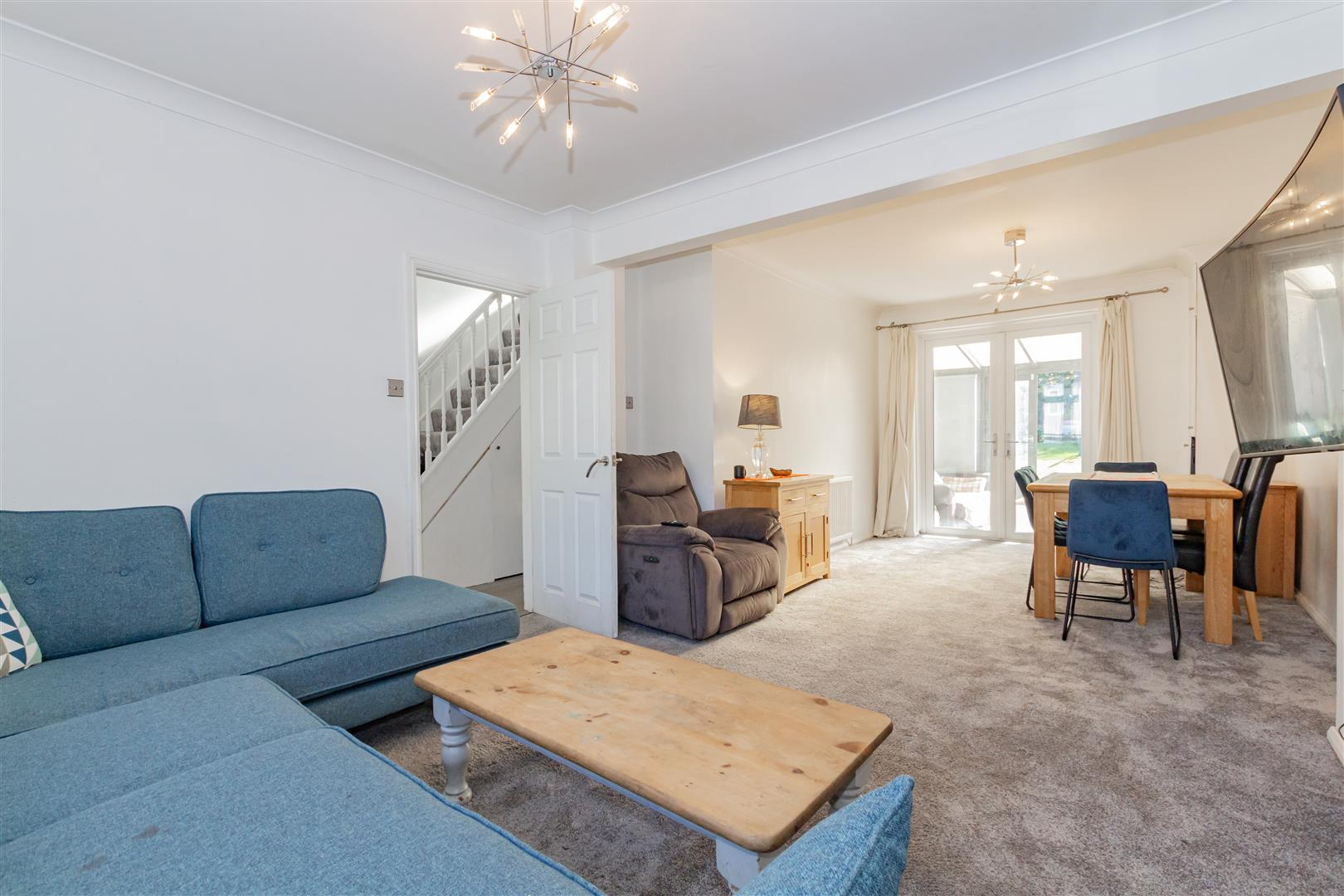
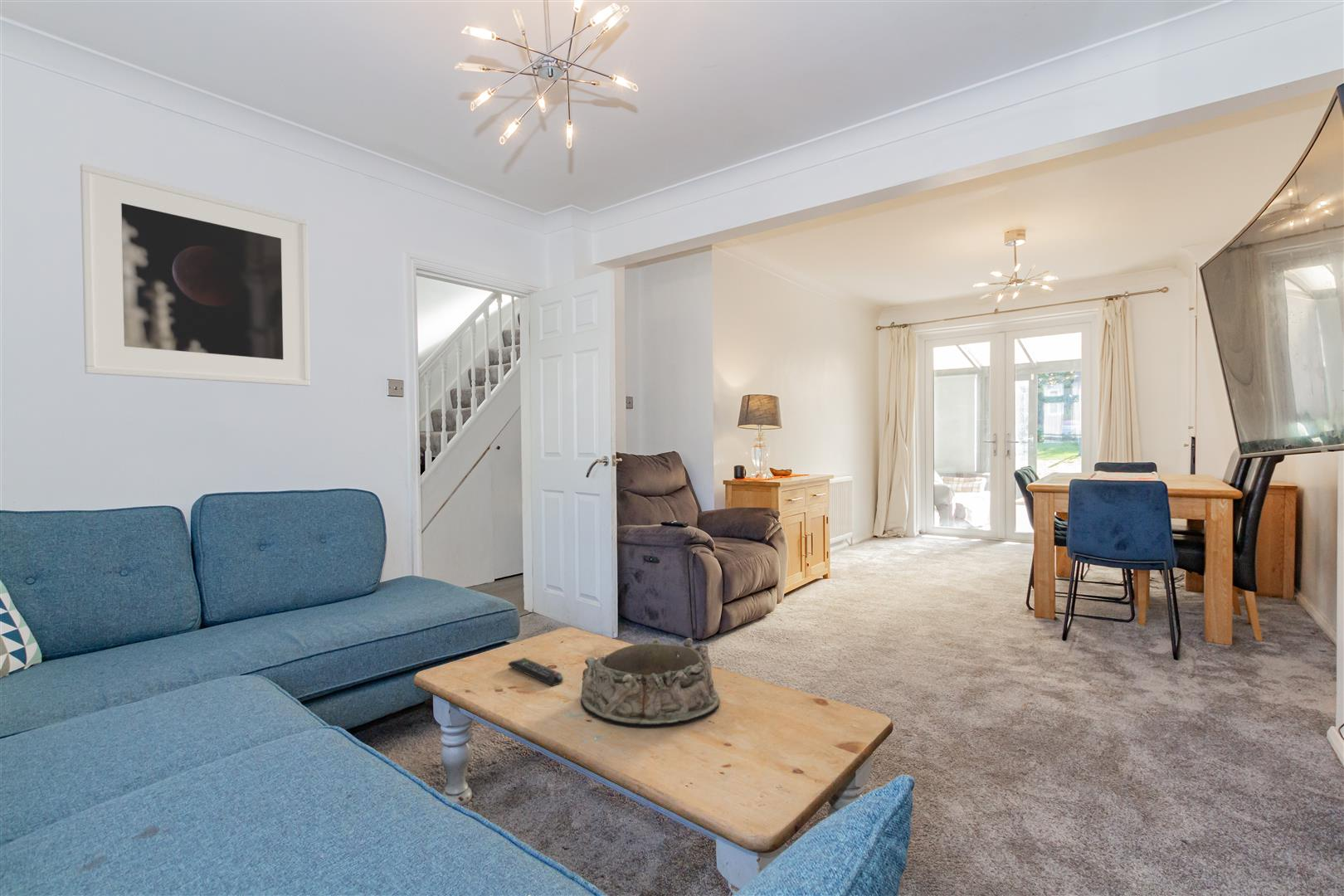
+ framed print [80,163,311,387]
+ remote control [507,657,564,687]
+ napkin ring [580,637,720,728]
